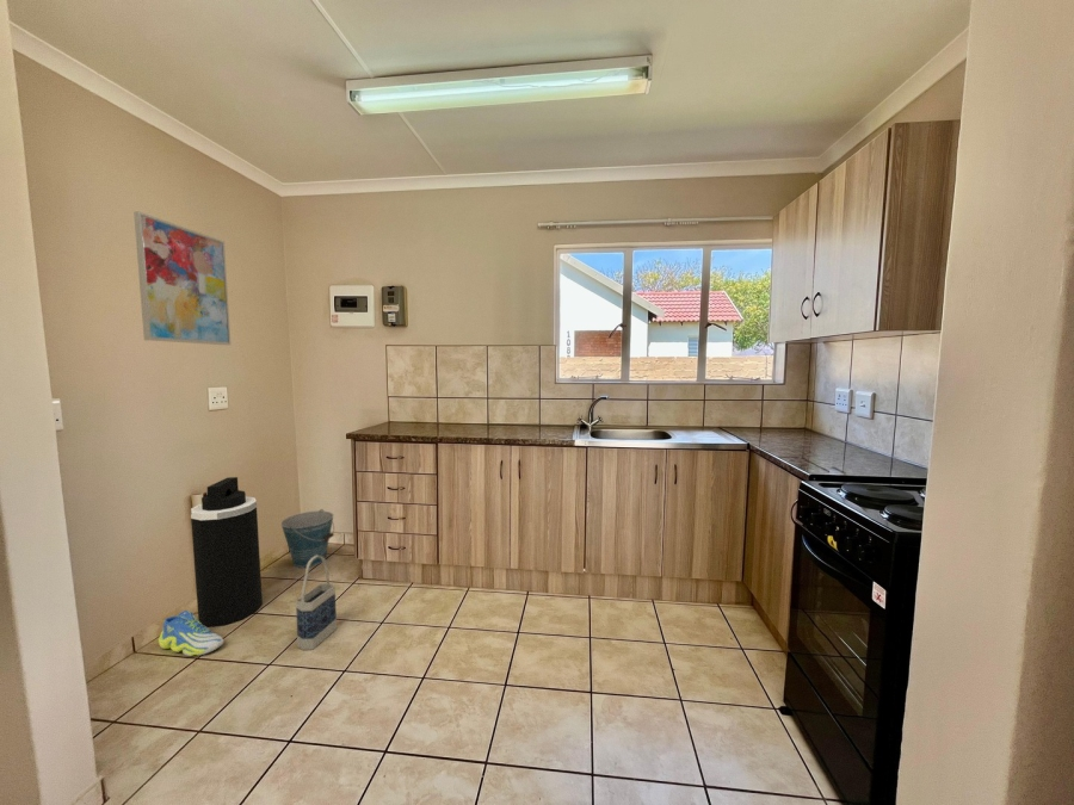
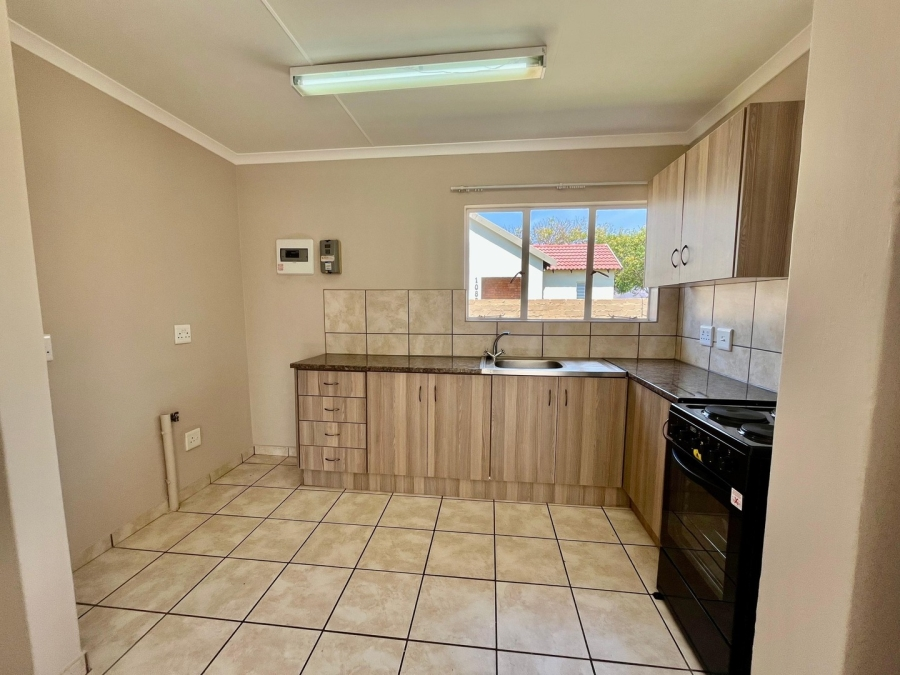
- bucket [280,508,335,569]
- trash can [190,476,264,628]
- wall art [132,211,232,346]
- sneaker [158,609,224,657]
- bag [295,556,338,651]
